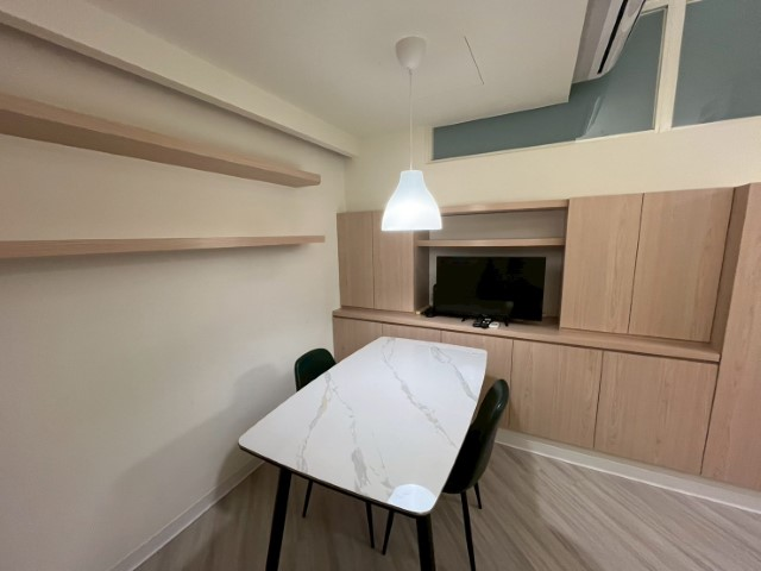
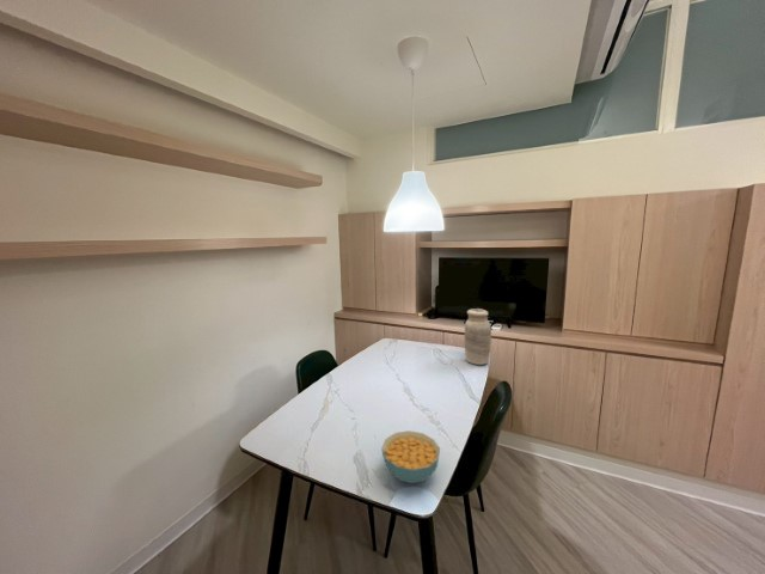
+ cereal bowl [380,429,441,484]
+ vase [464,307,492,366]
